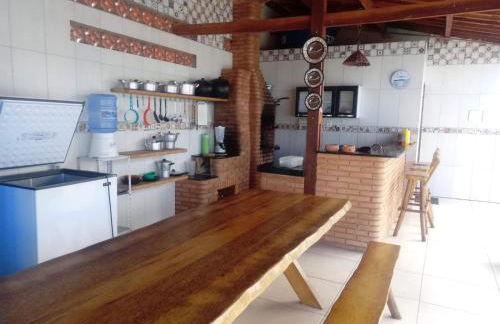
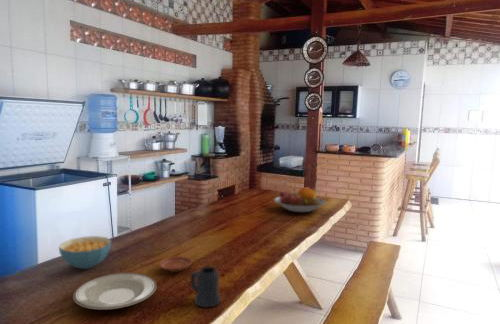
+ plate [72,272,158,311]
+ plate [158,255,193,273]
+ fruit bowl [273,186,327,213]
+ mug [190,265,222,309]
+ cereal bowl [58,235,112,270]
